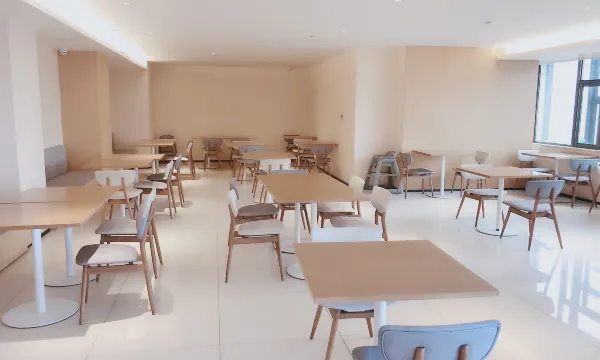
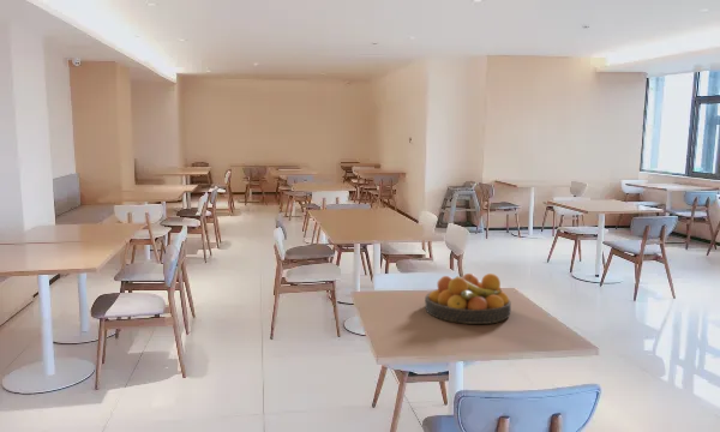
+ fruit bowl [424,272,512,325]
